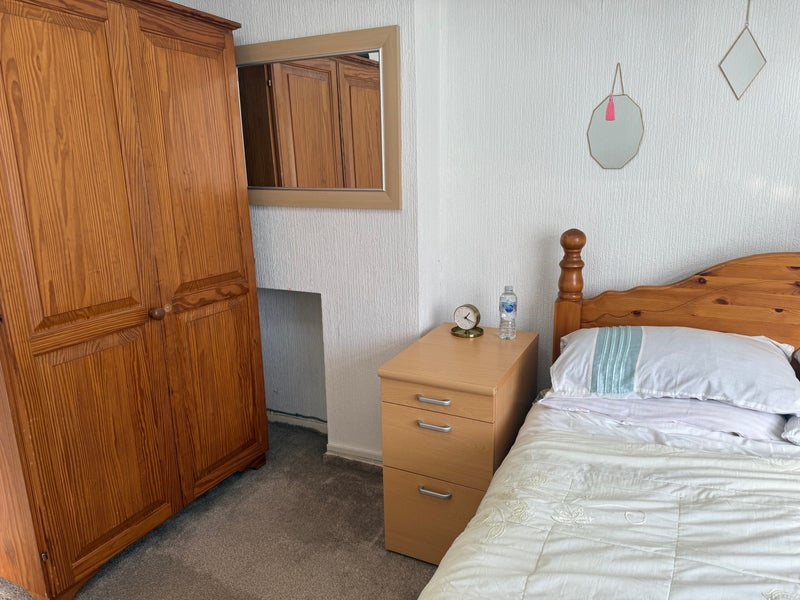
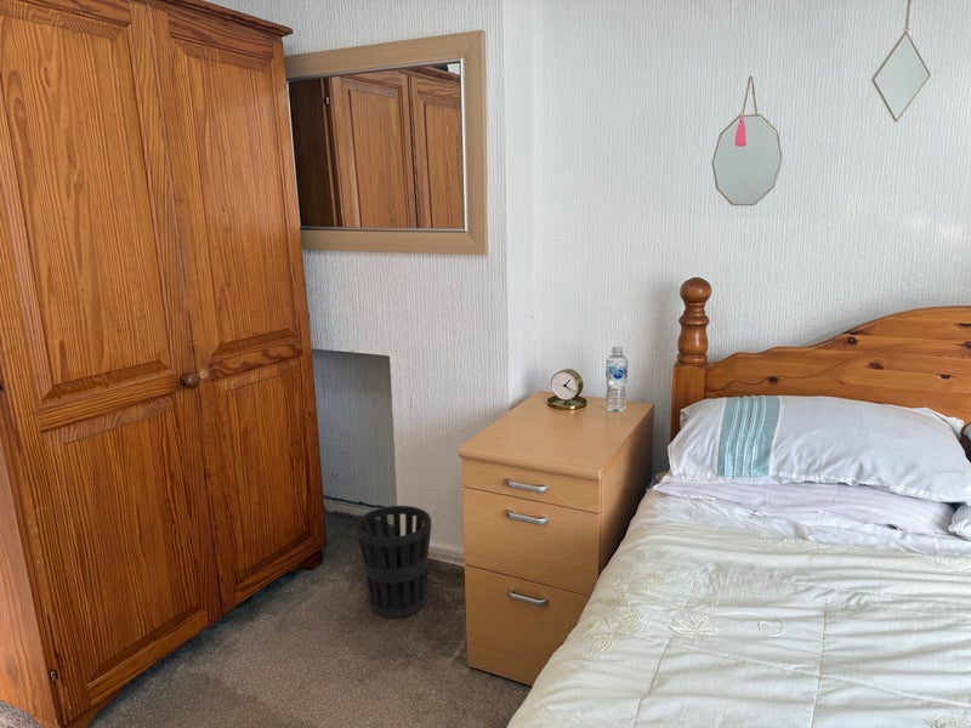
+ wastebasket [354,505,432,619]
